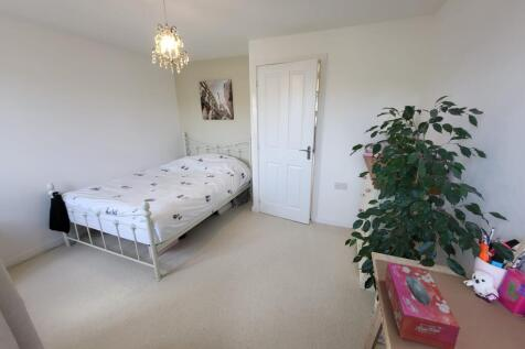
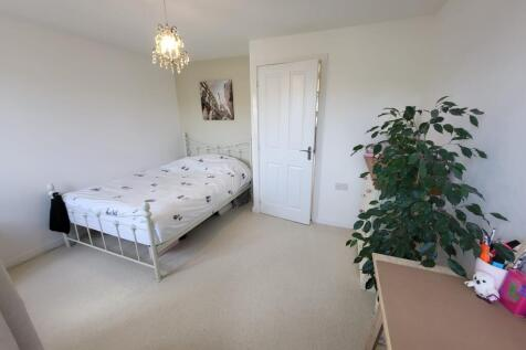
- tissue box [384,262,461,349]
